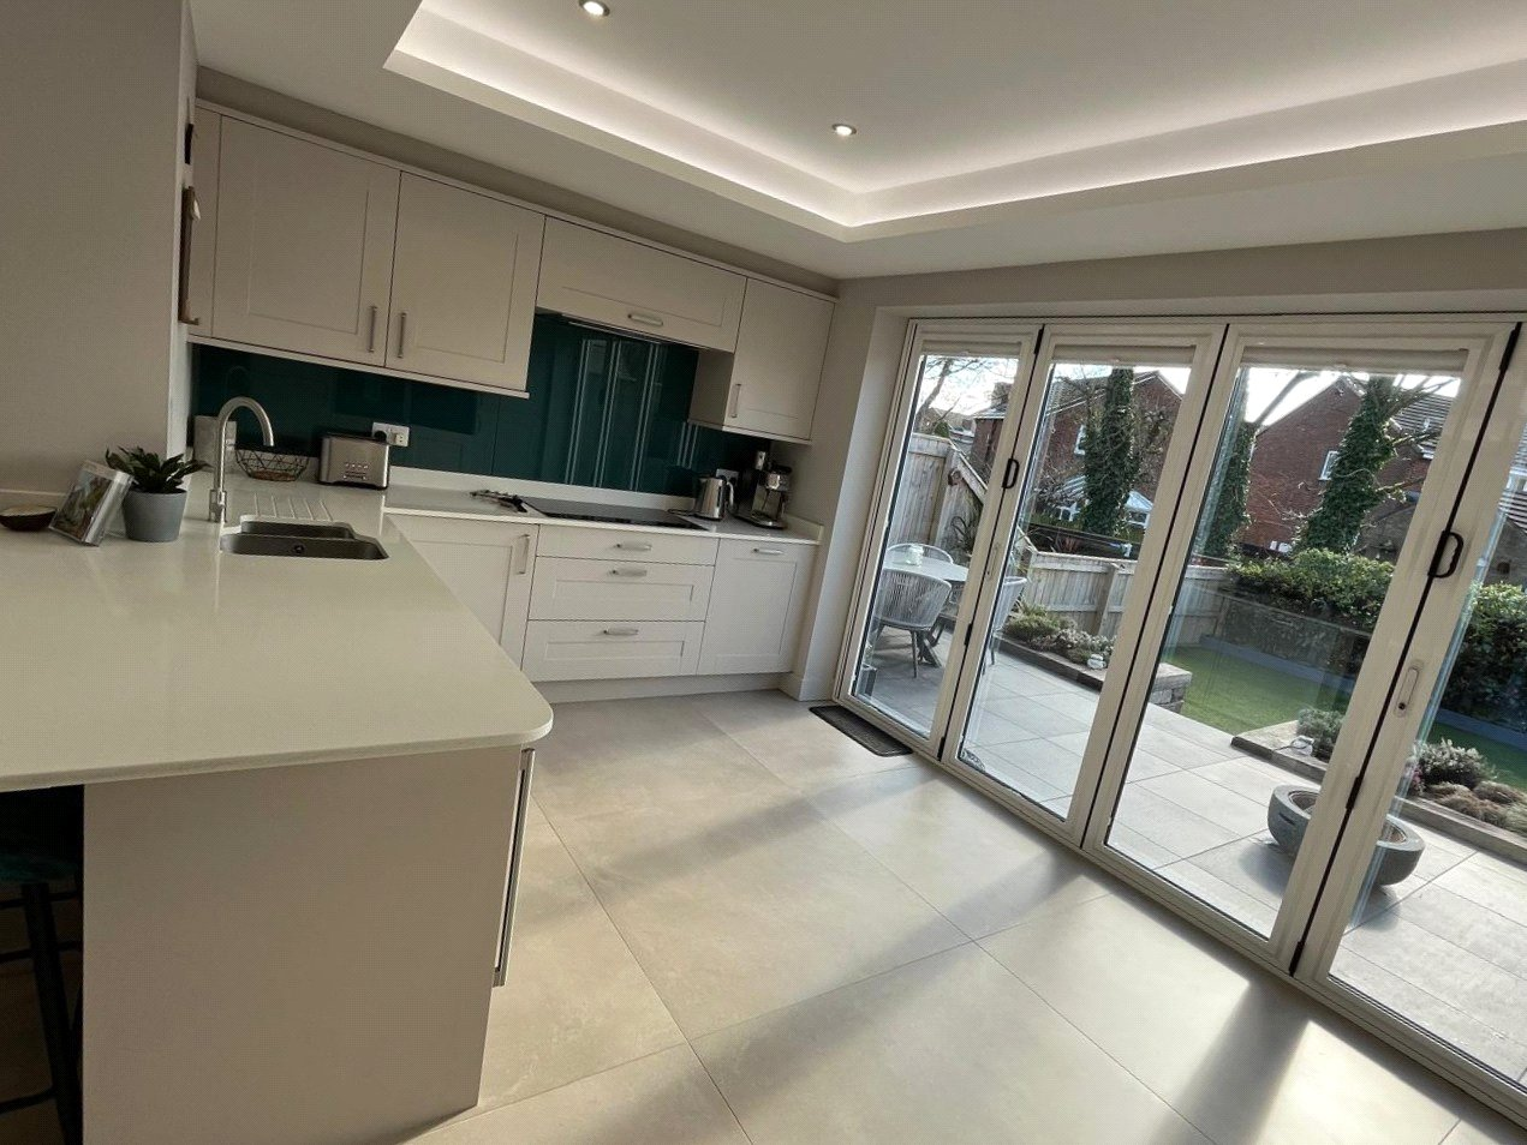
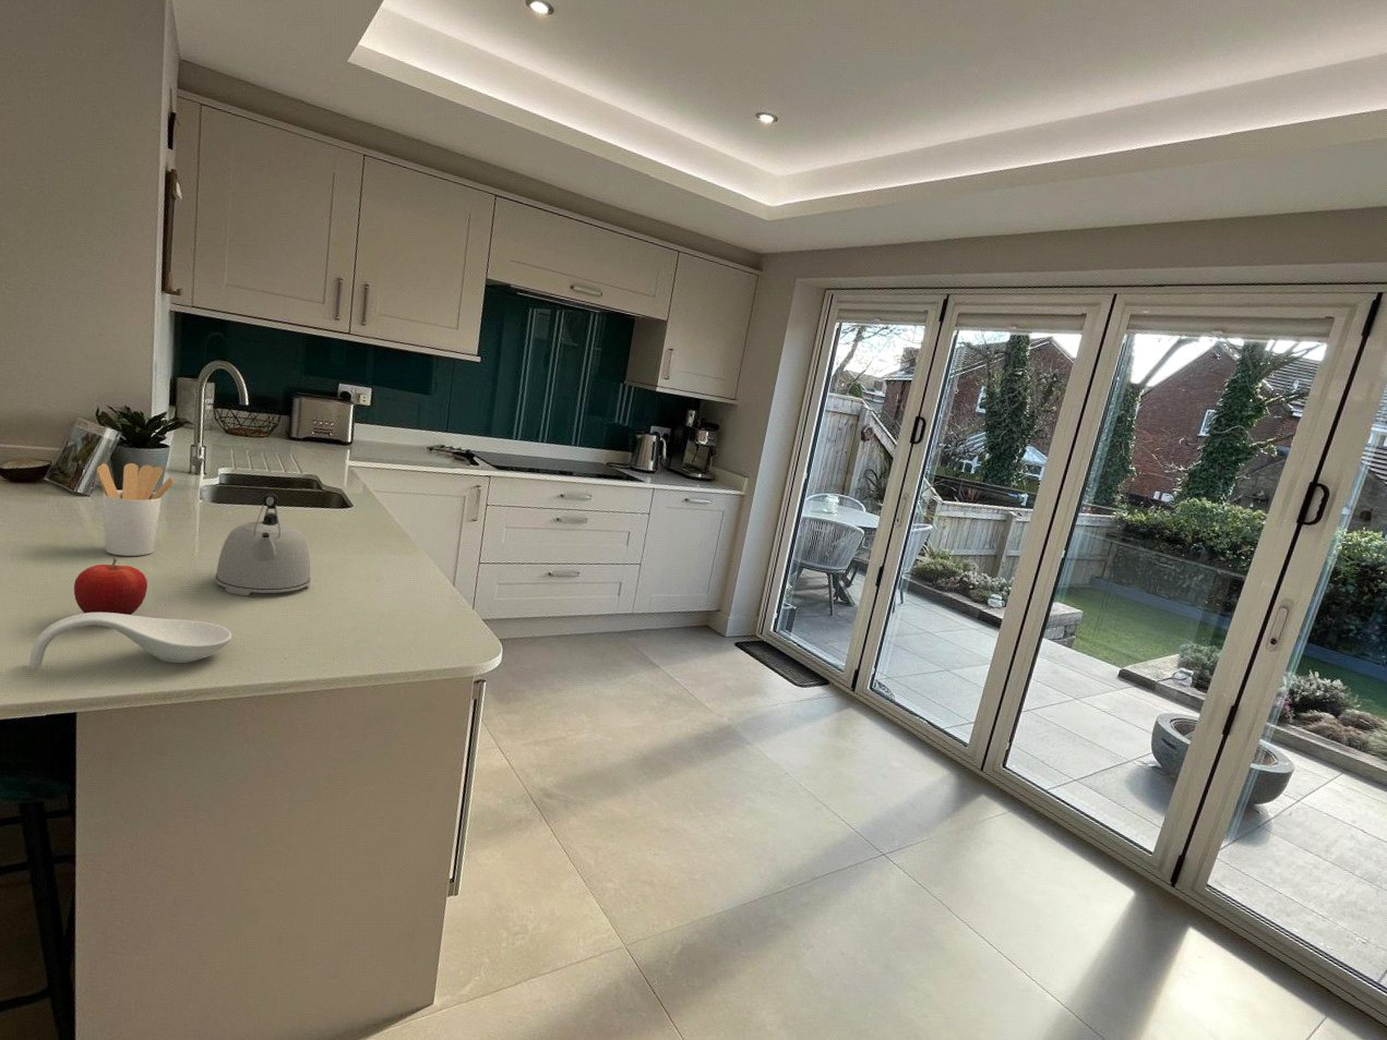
+ spoon rest [28,613,233,672]
+ fruit [73,557,149,615]
+ utensil holder [96,462,175,557]
+ kettle [214,494,312,596]
